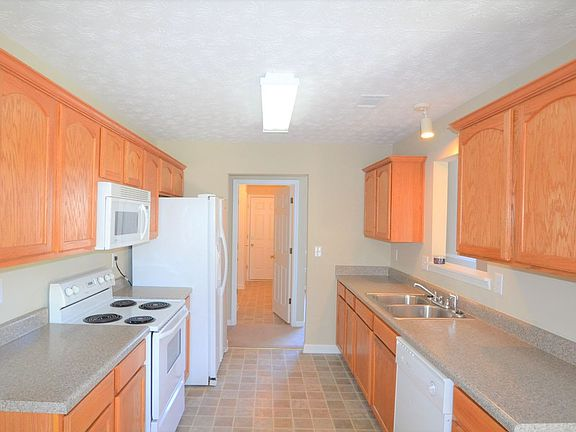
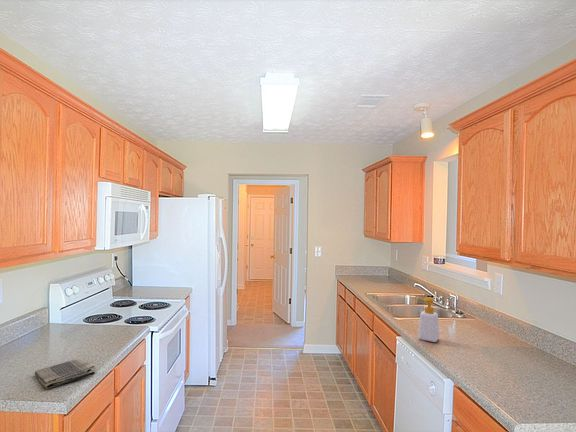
+ soap bottle [411,296,440,343]
+ dish towel [34,357,96,390]
